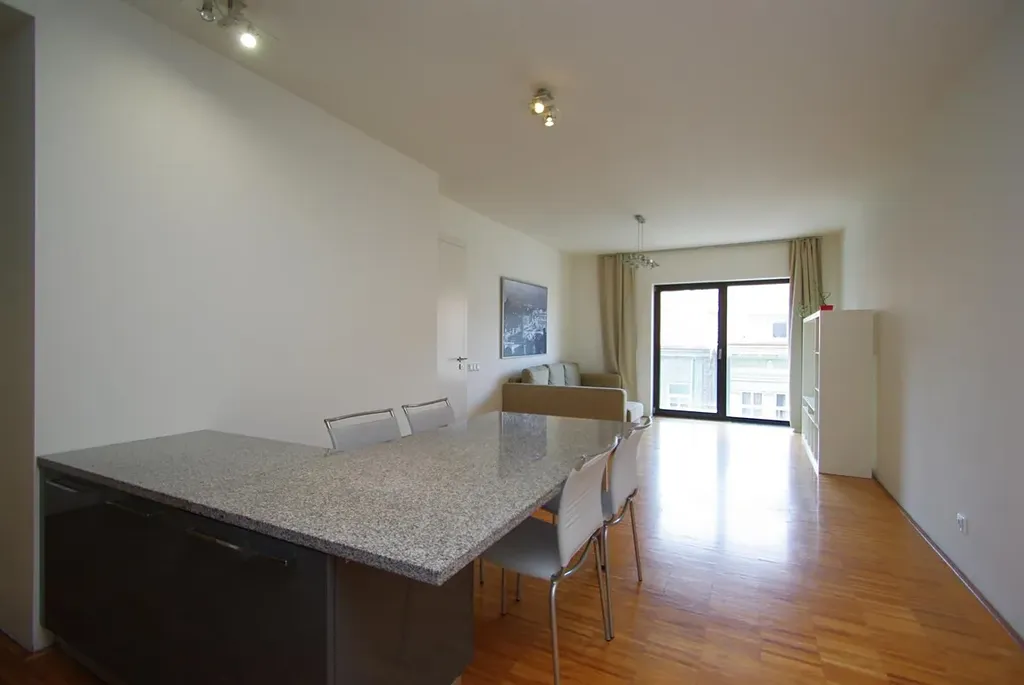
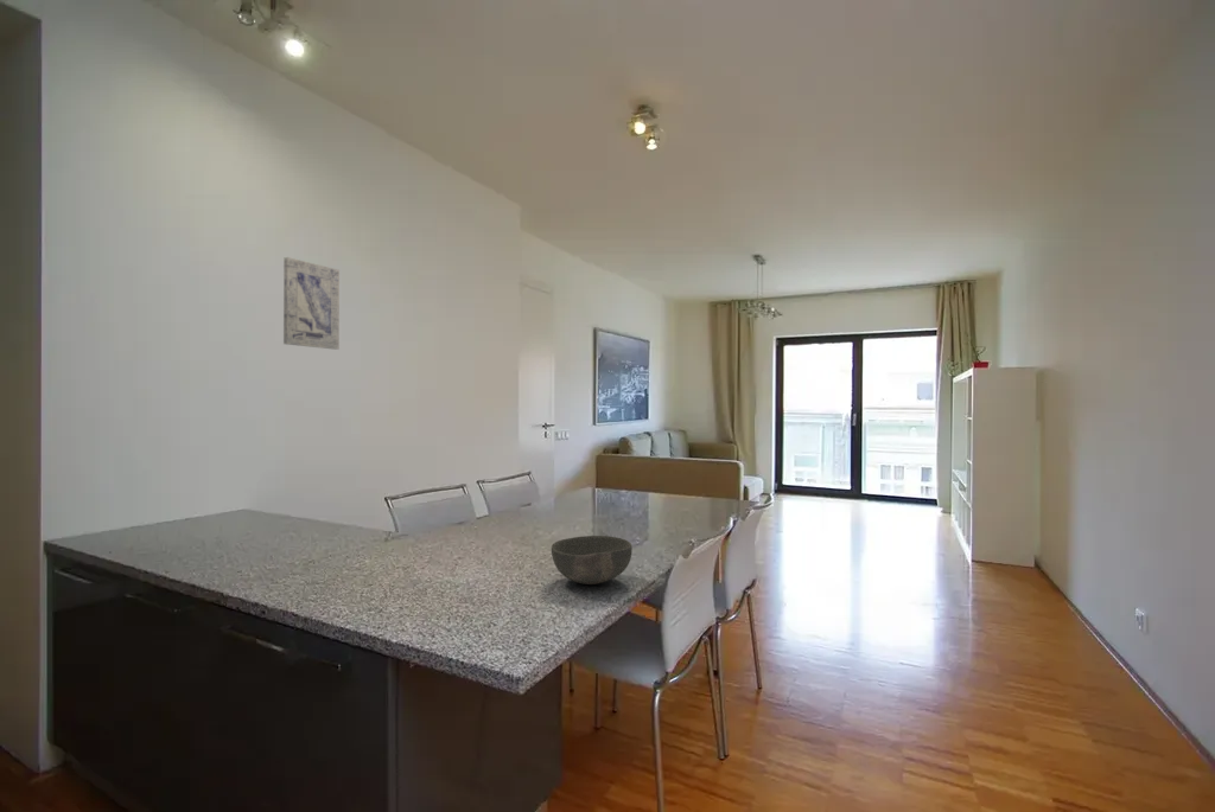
+ wall art [282,256,341,351]
+ bowl [551,535,634,586]
